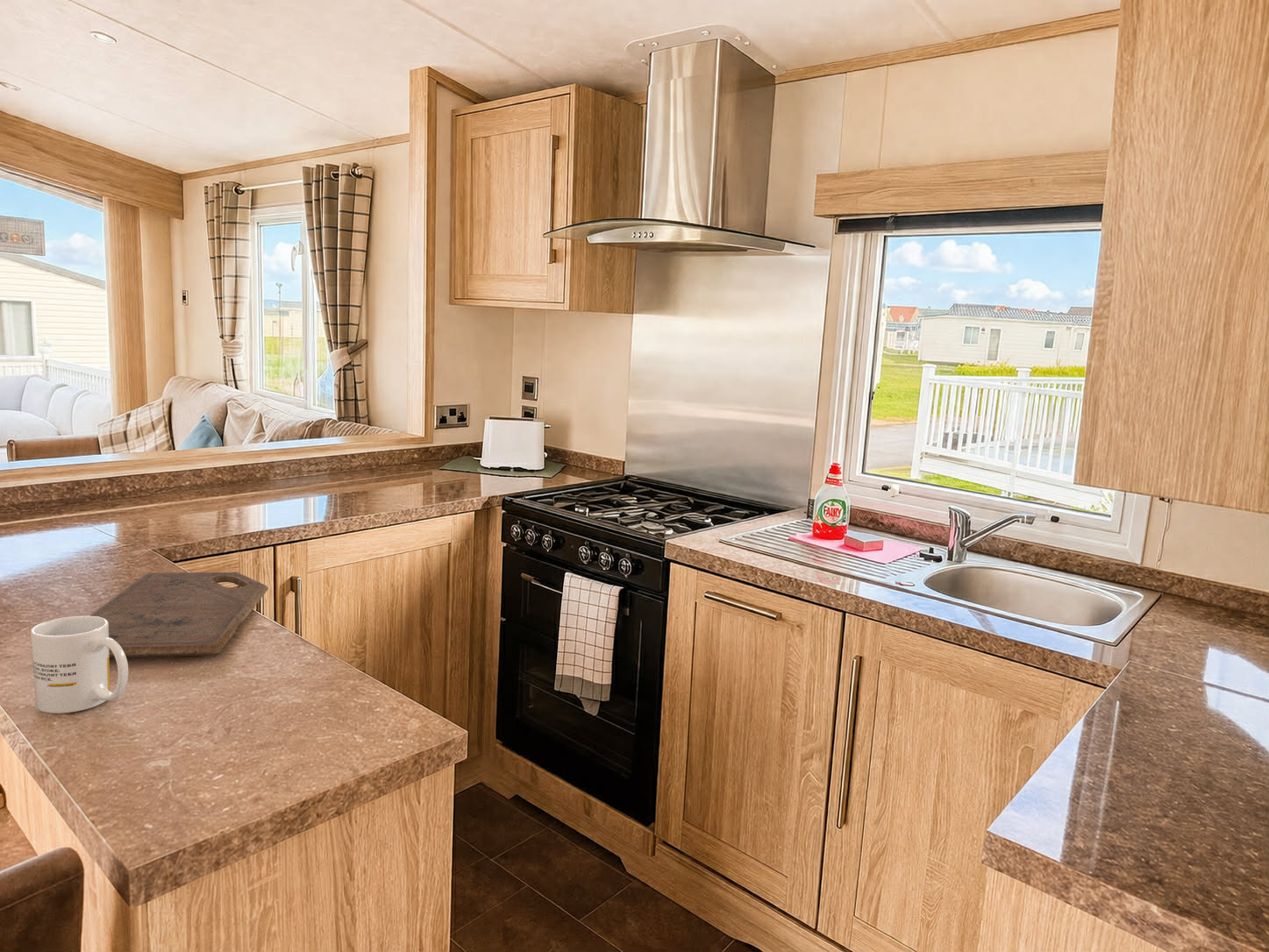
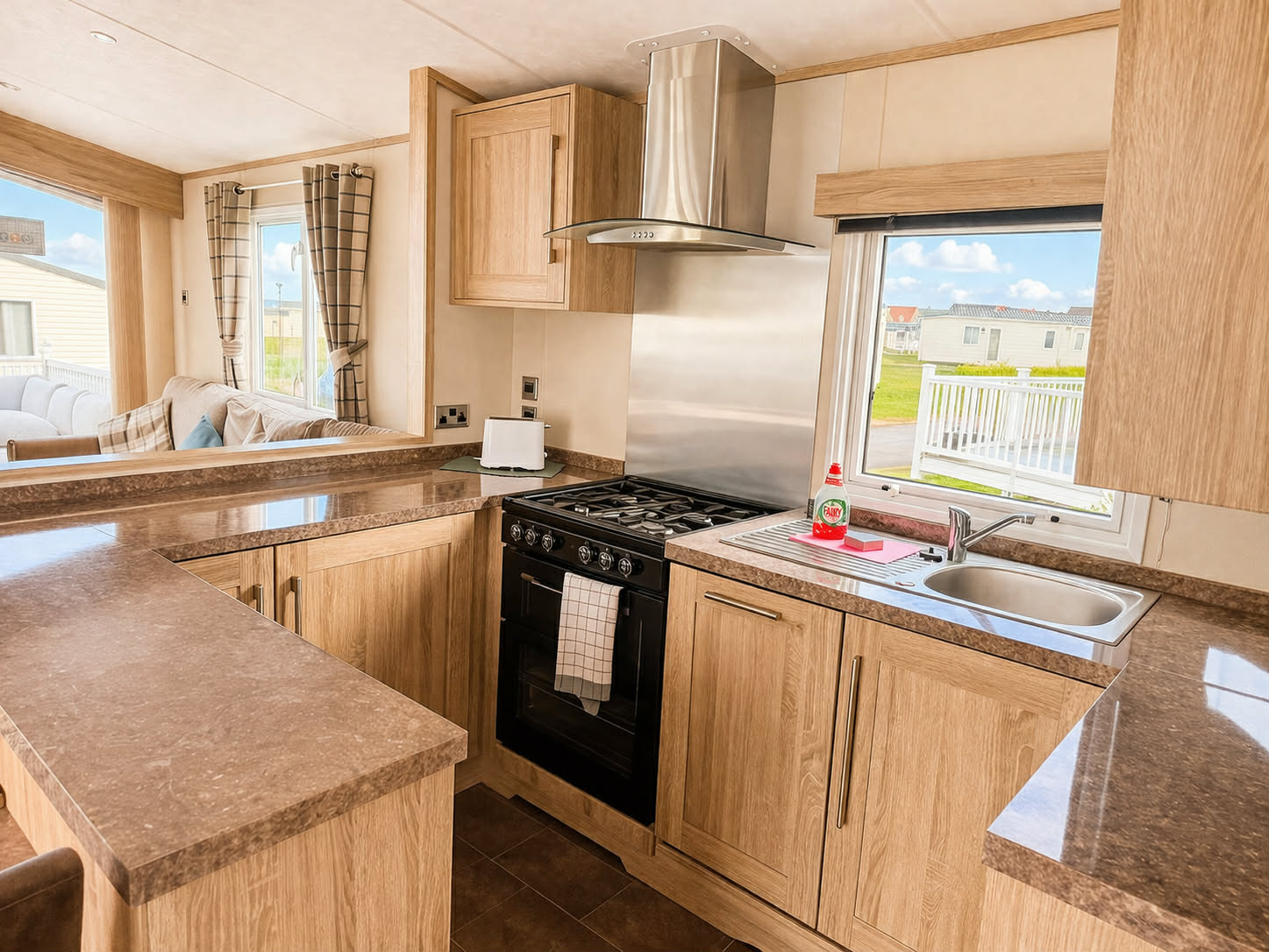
- cutting board [89,572,269,658]
- mug [30,615,129,714]
